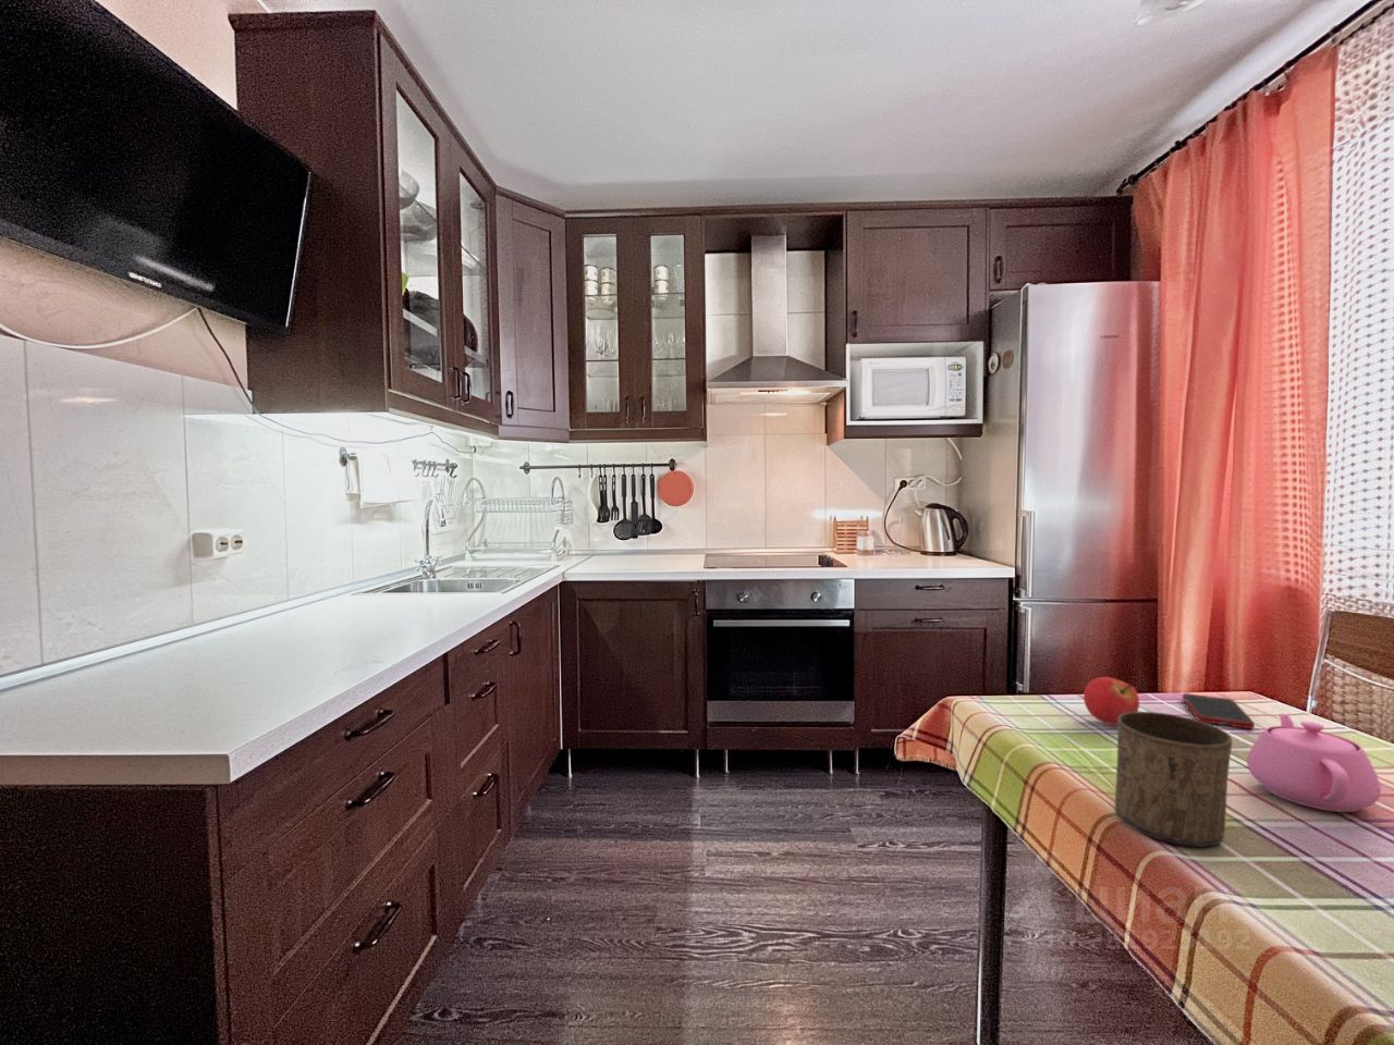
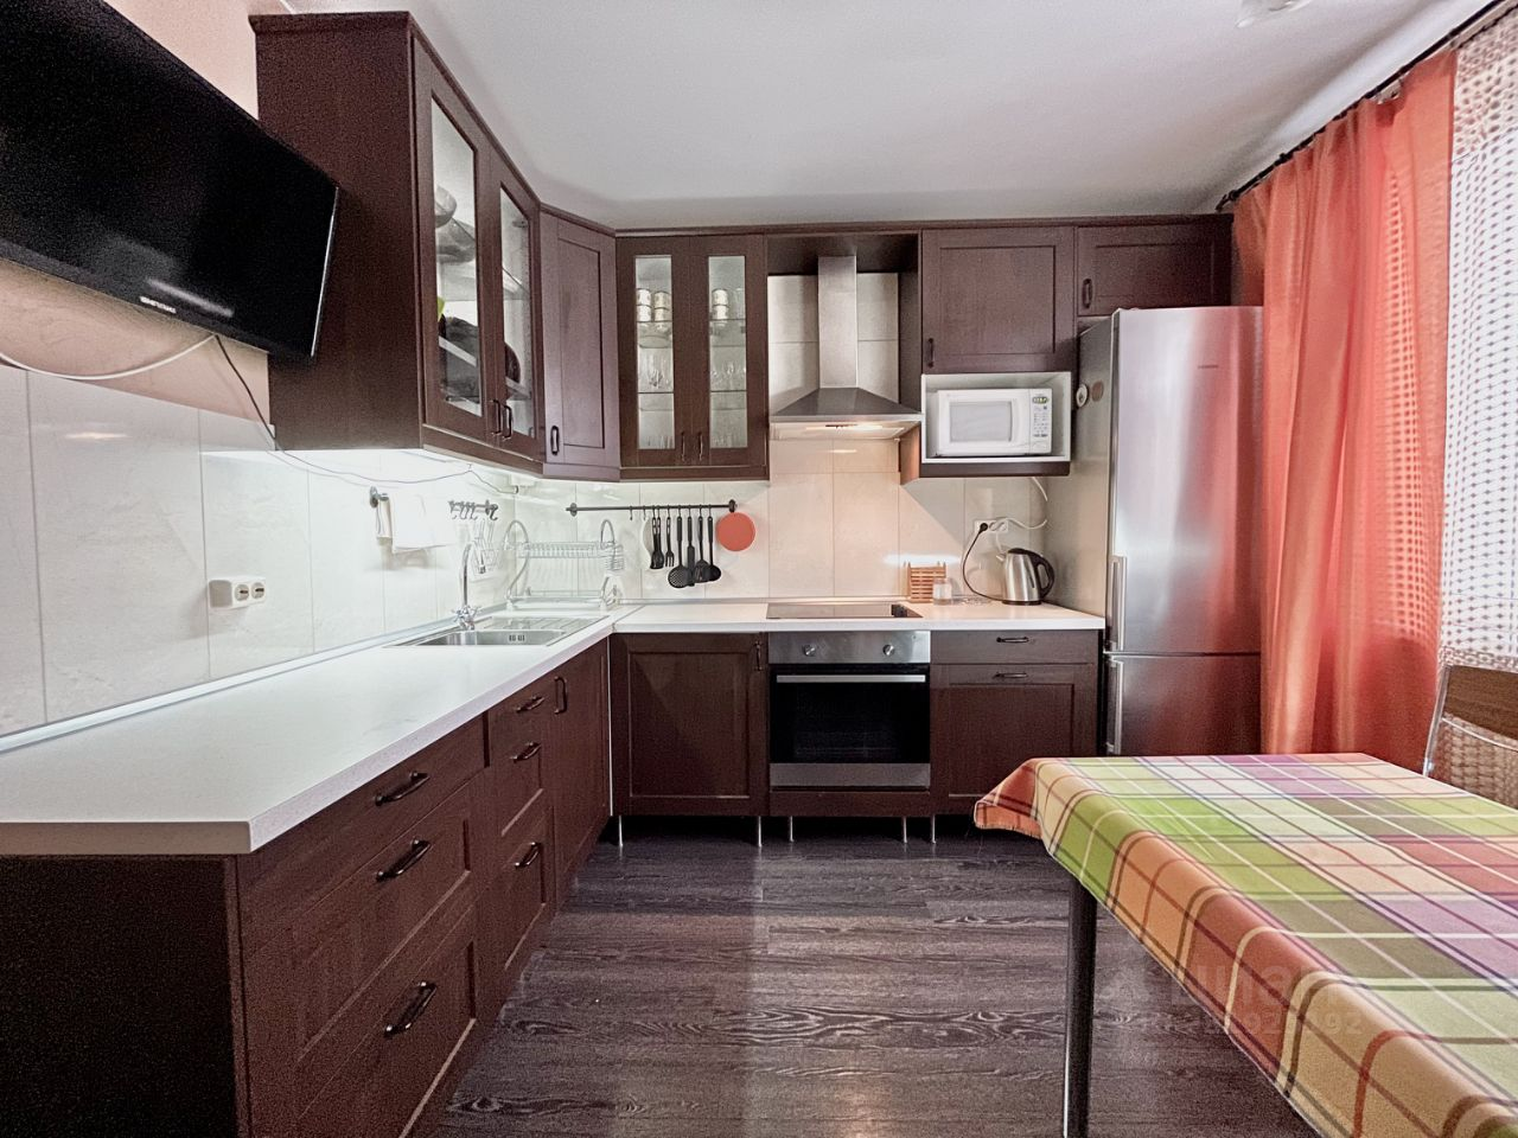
- teapot [1246,712,1382,813]
- cup [1114,711,1233,849]
- fruit [1082,676,1140,726]
- cell phone [1182,693,1256,729]
